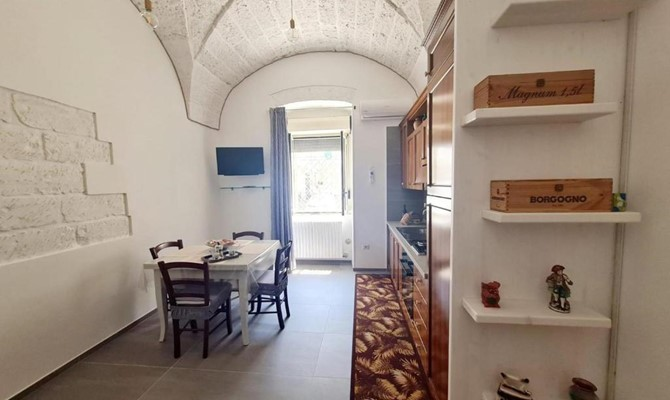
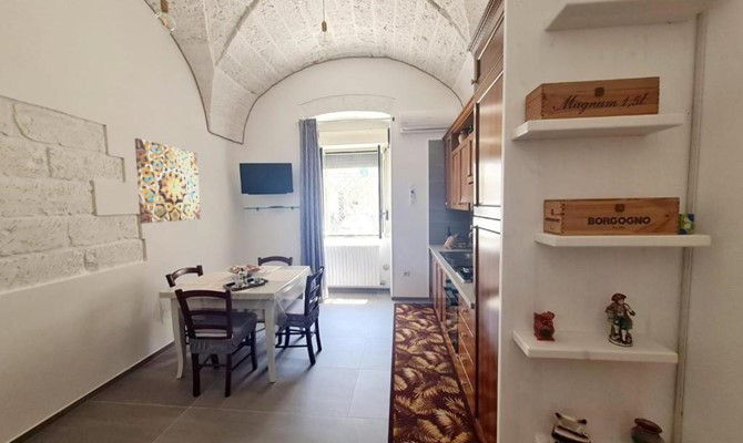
+ wall art [134,137,202,225]
